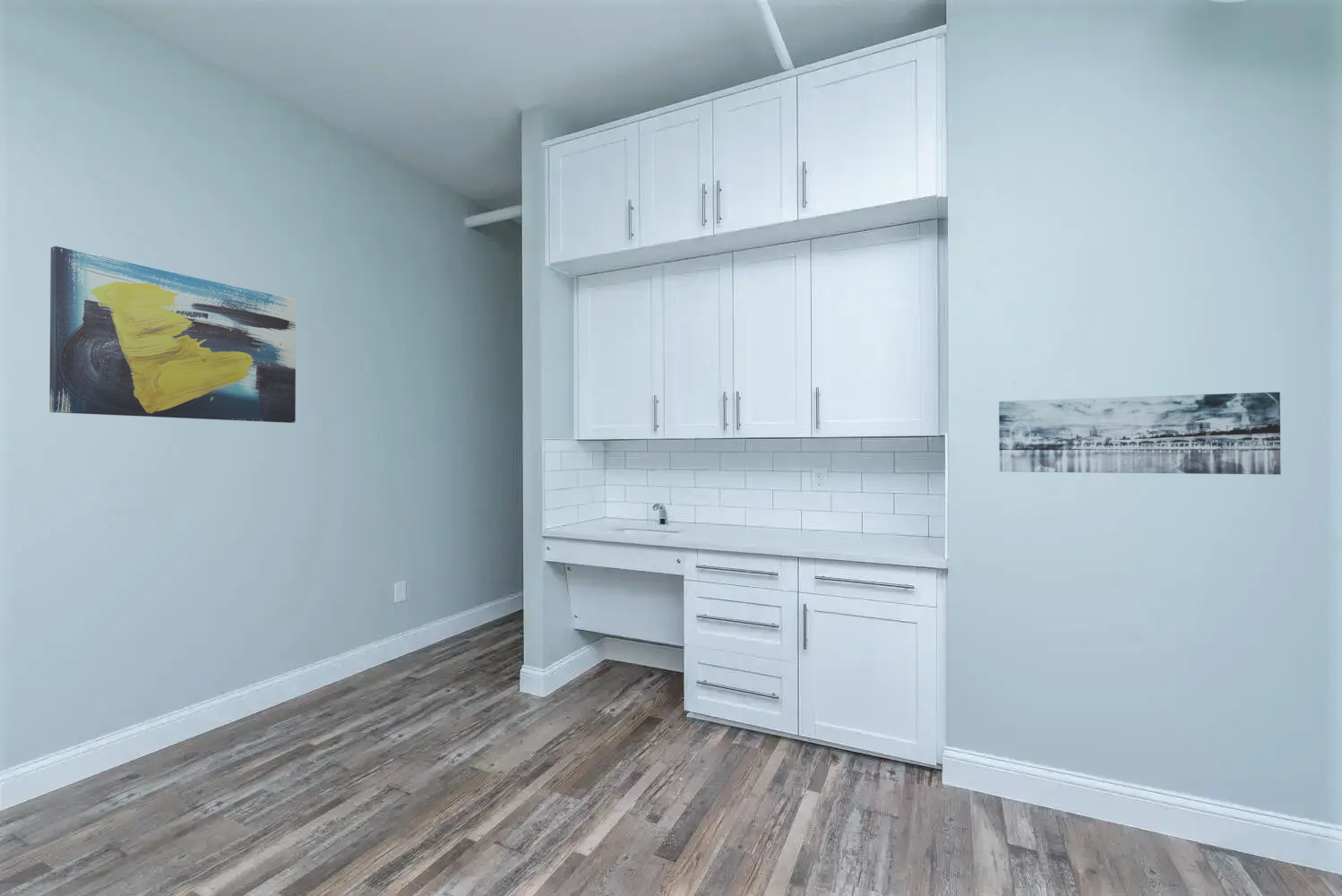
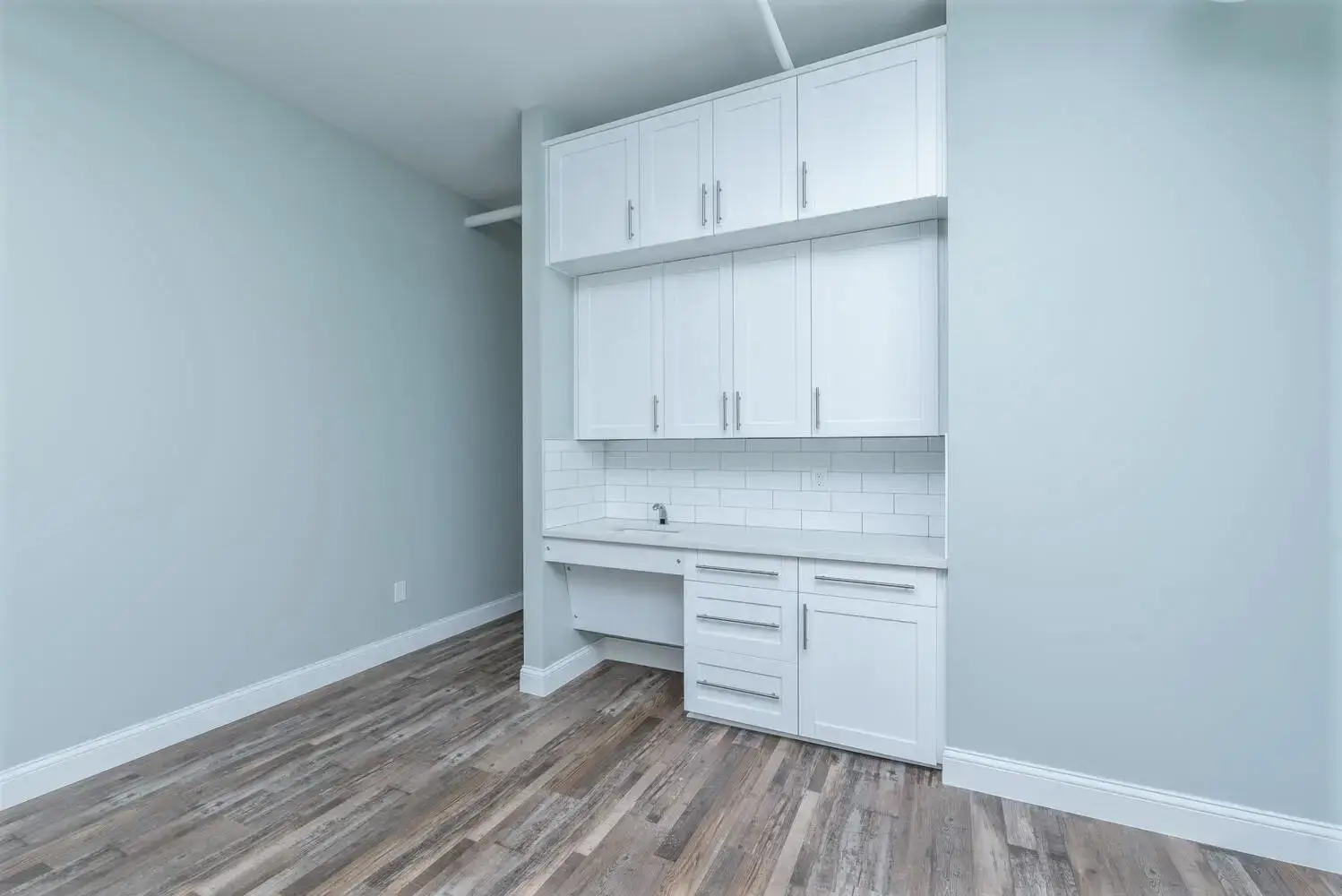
- wall art [998,392,1282,476]
- wall art [48,246,297,424]
